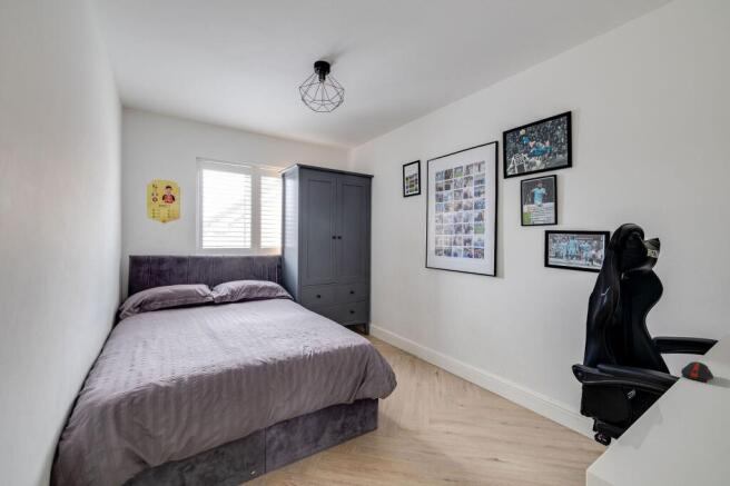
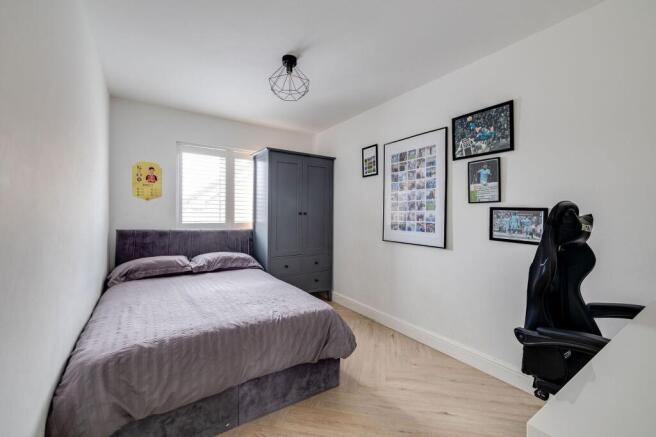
- computer mouse [680,360,714,384]
